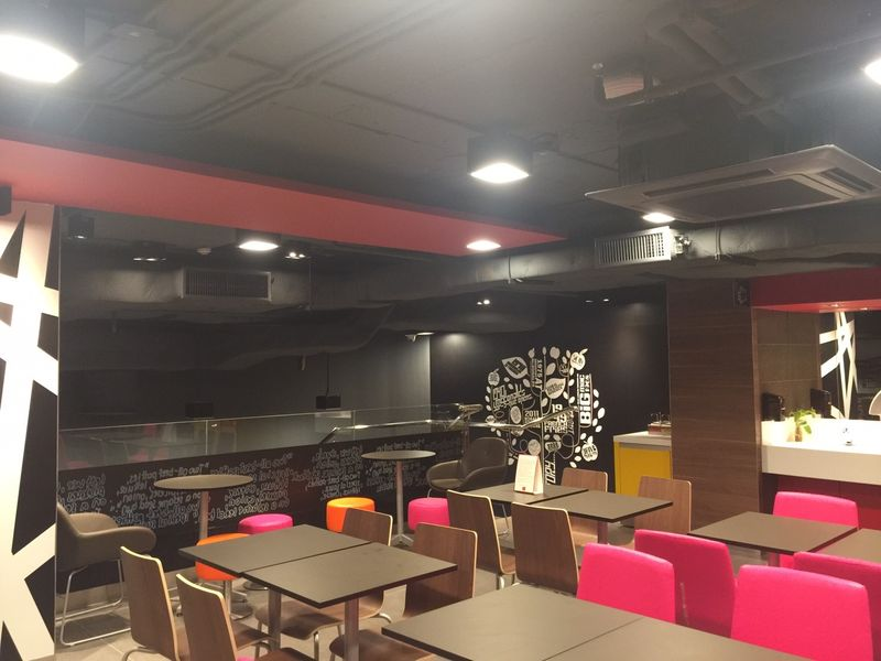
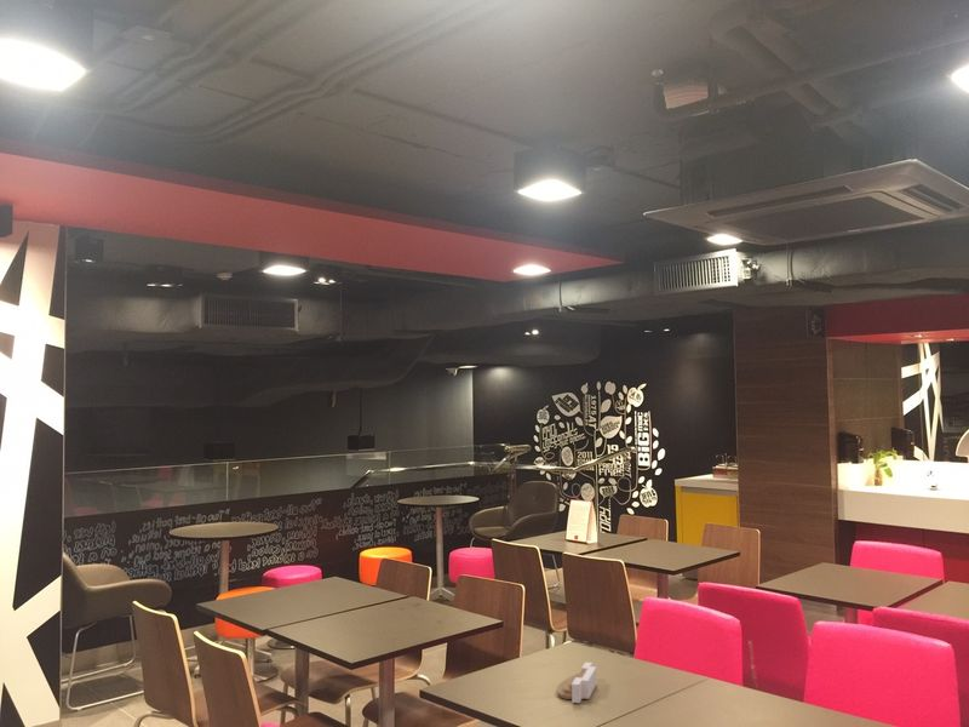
+ architectural model [556,660,597,704]
